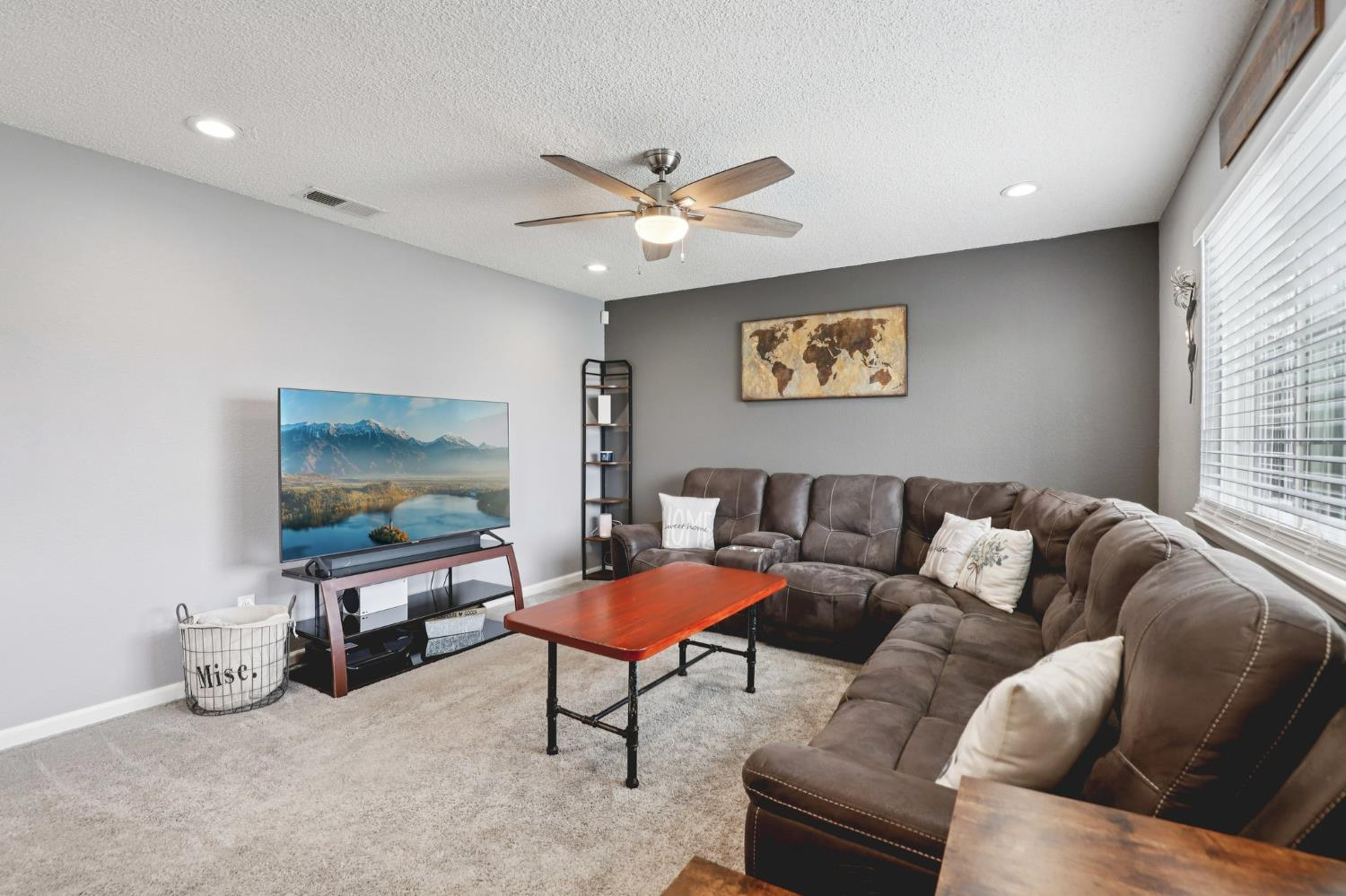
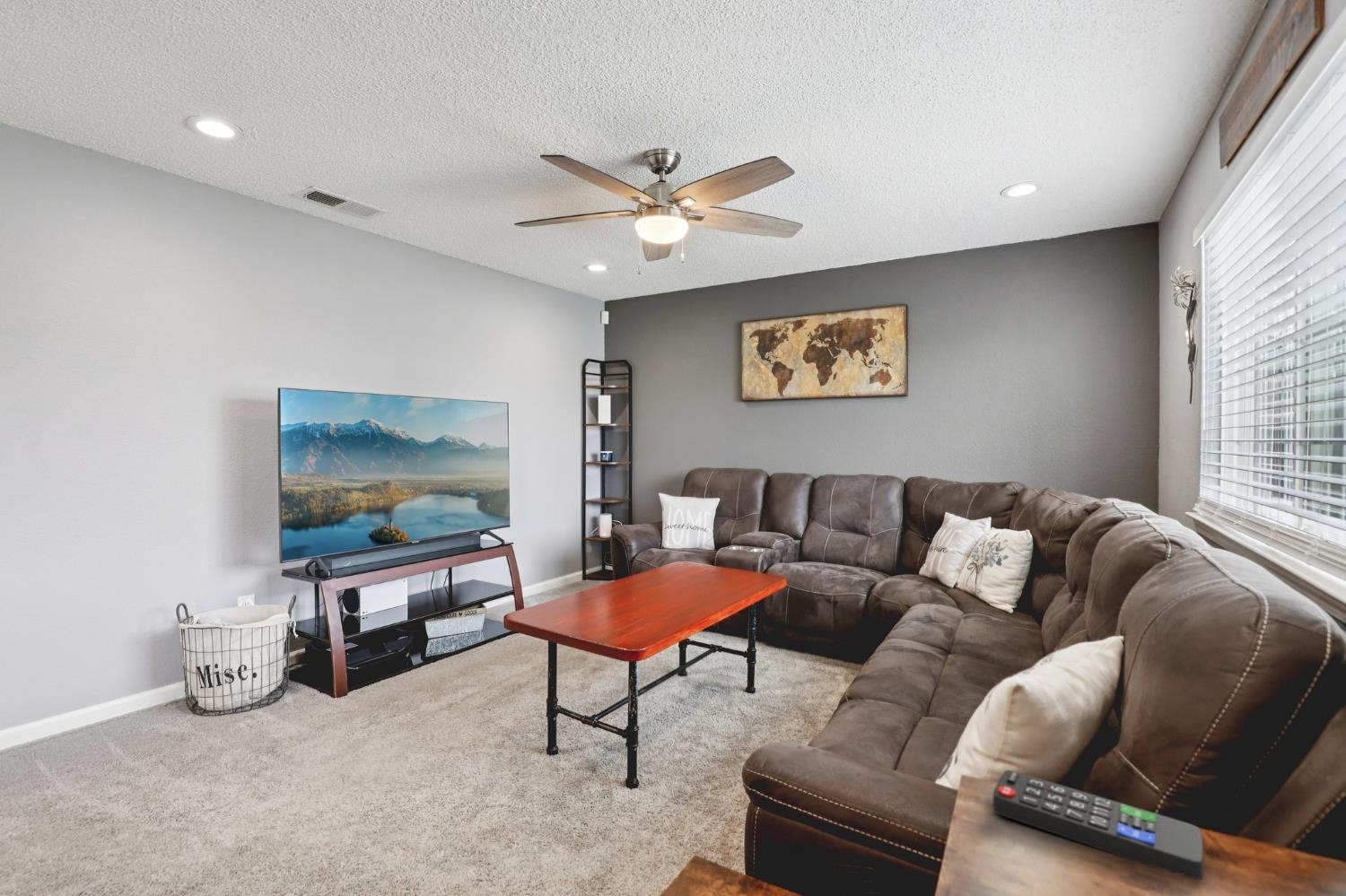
+ remote control [992,770,1204,880]
